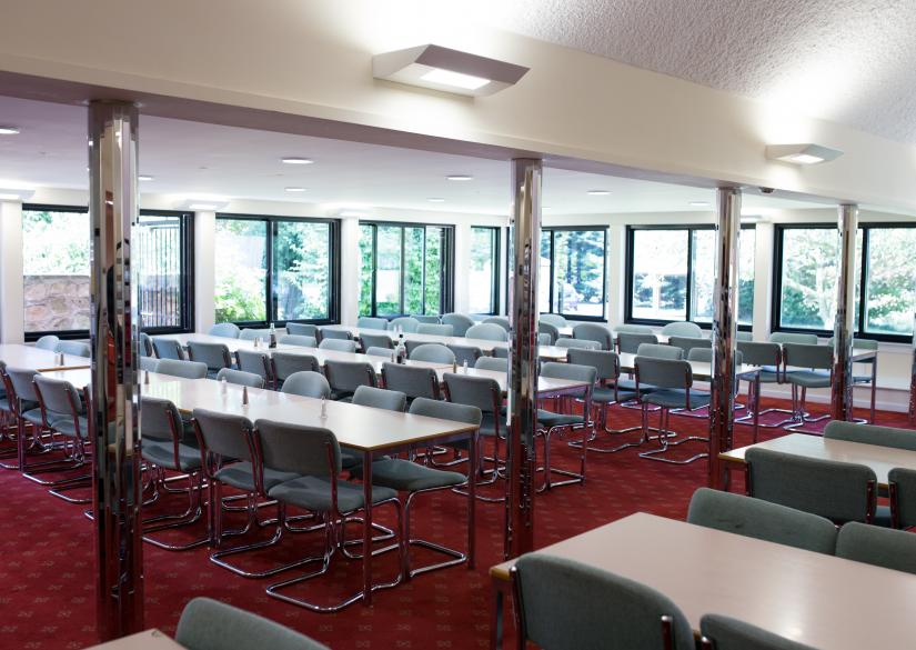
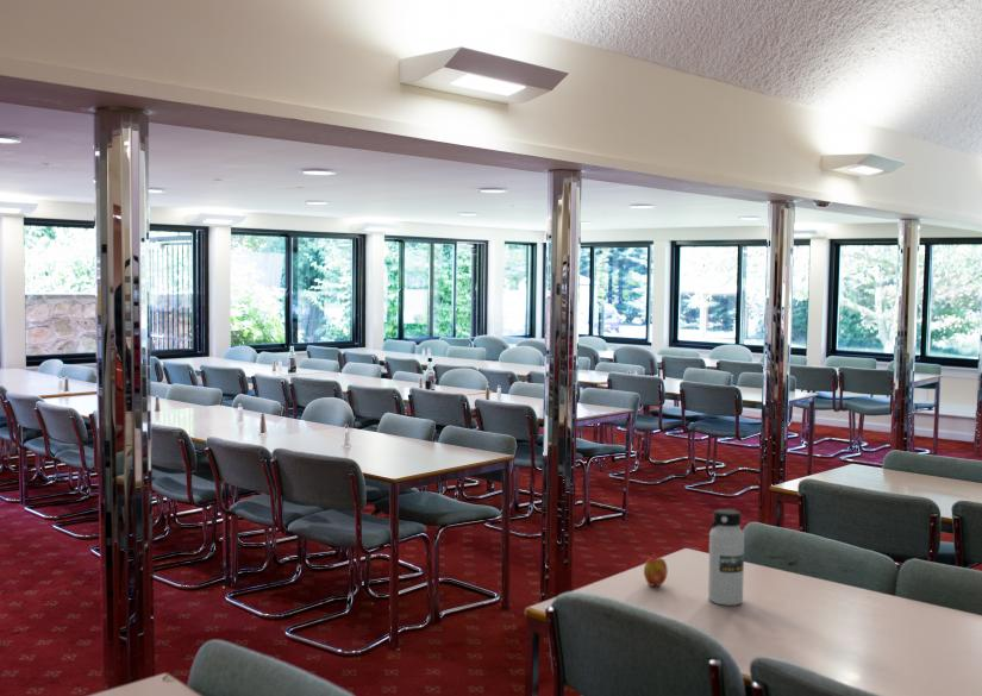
+ water bottle [707,508,745,607]
+ apple [643,551,669,588]
